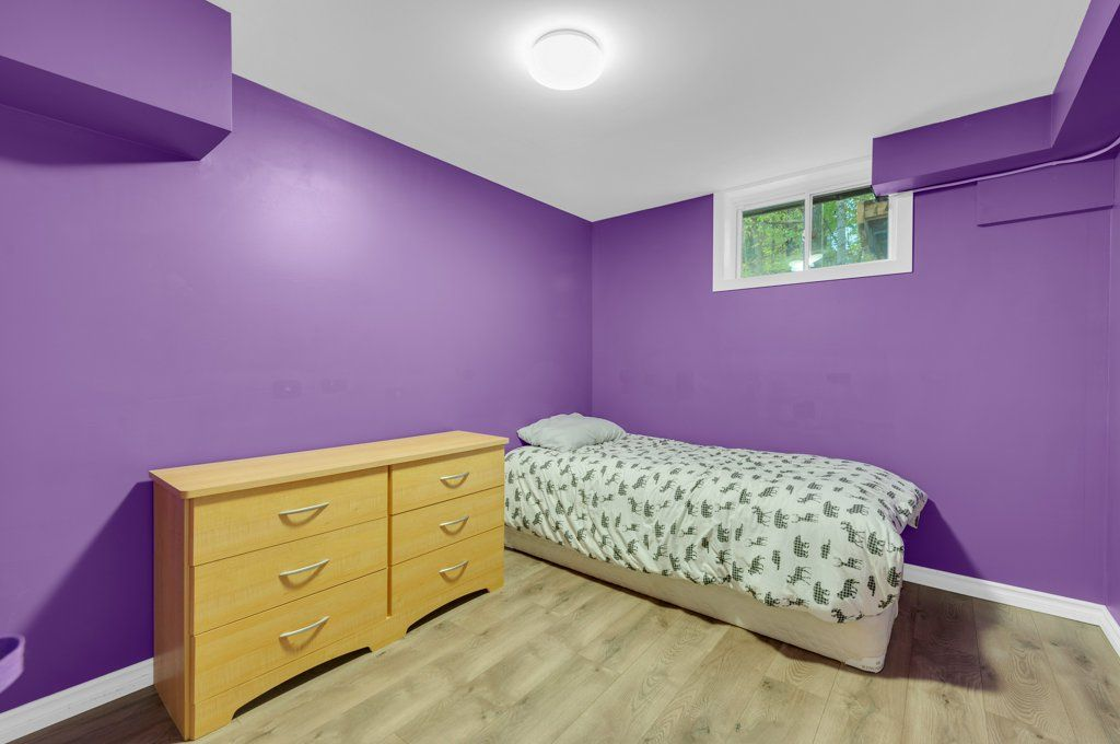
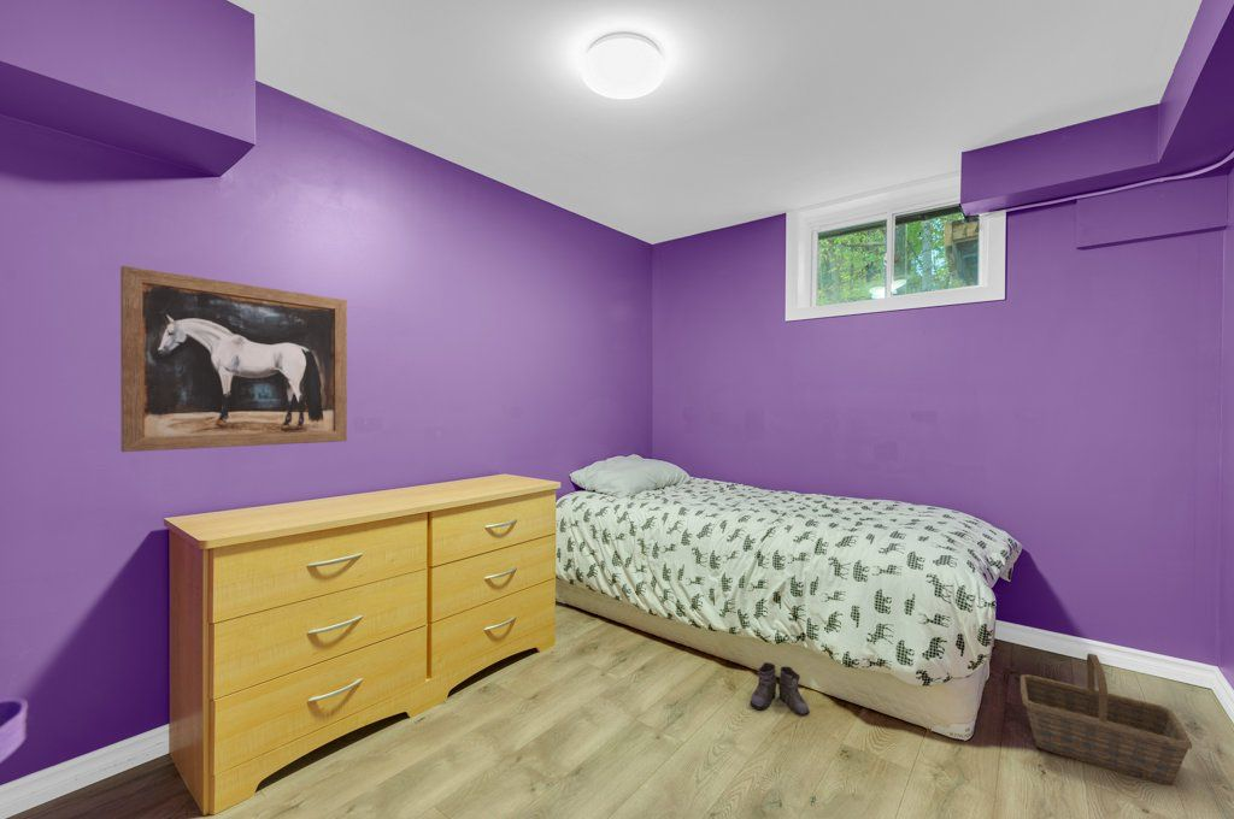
+ basket [1019,653,1193,786]
+ wall art [119,265,348,453]
+ boots [747,661,811,718]
